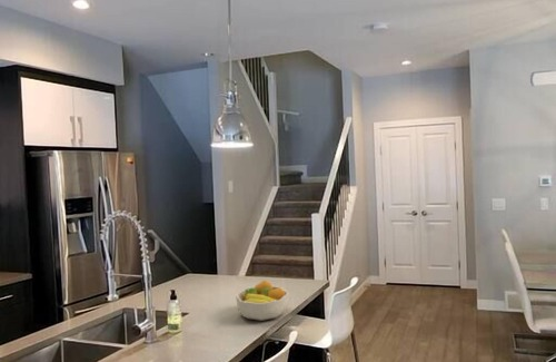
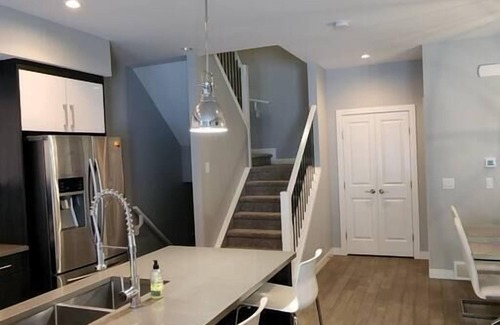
- fruit bowl [235,280,290,322]
